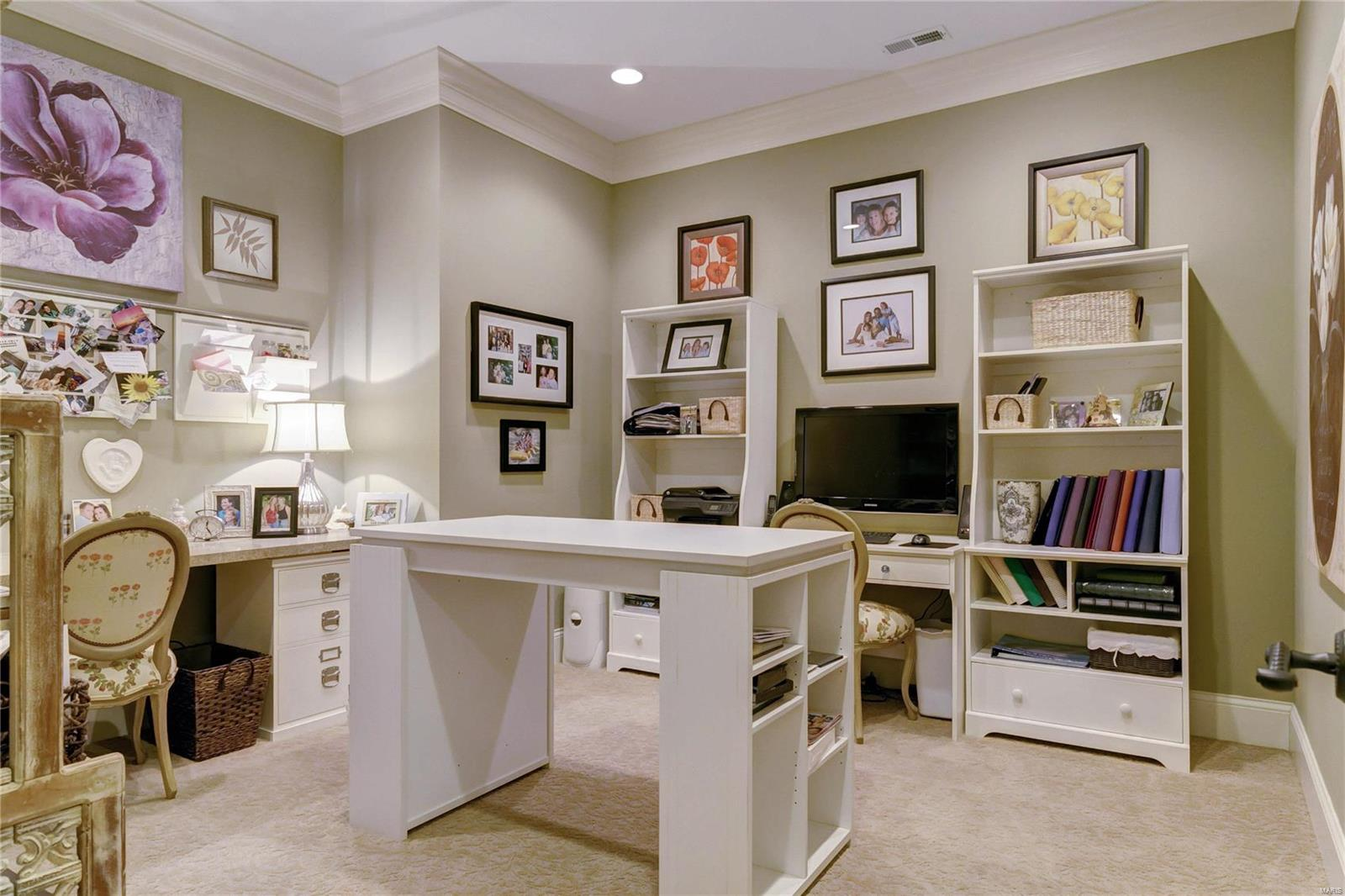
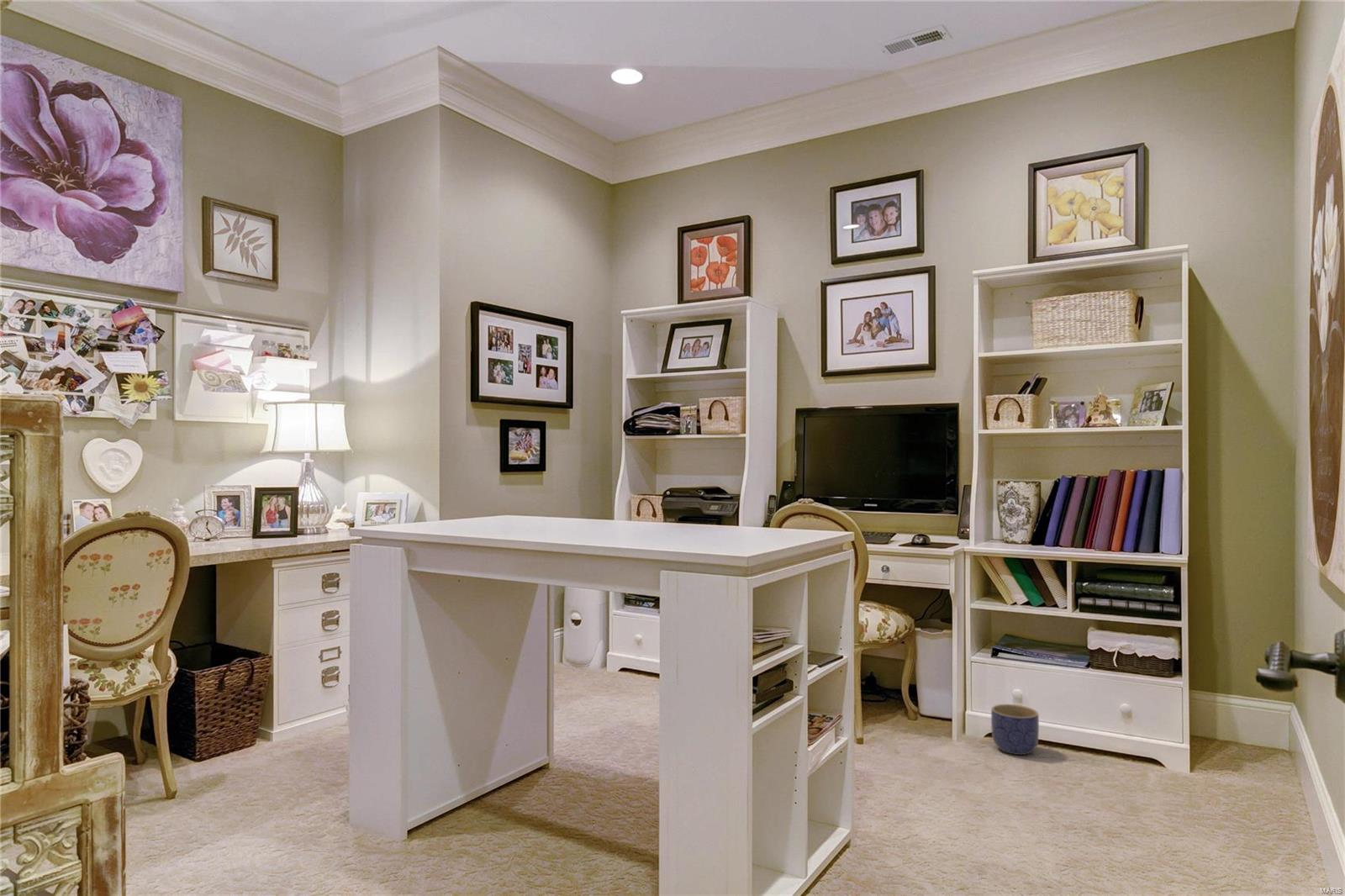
+ planter [990,704,1040,756]
